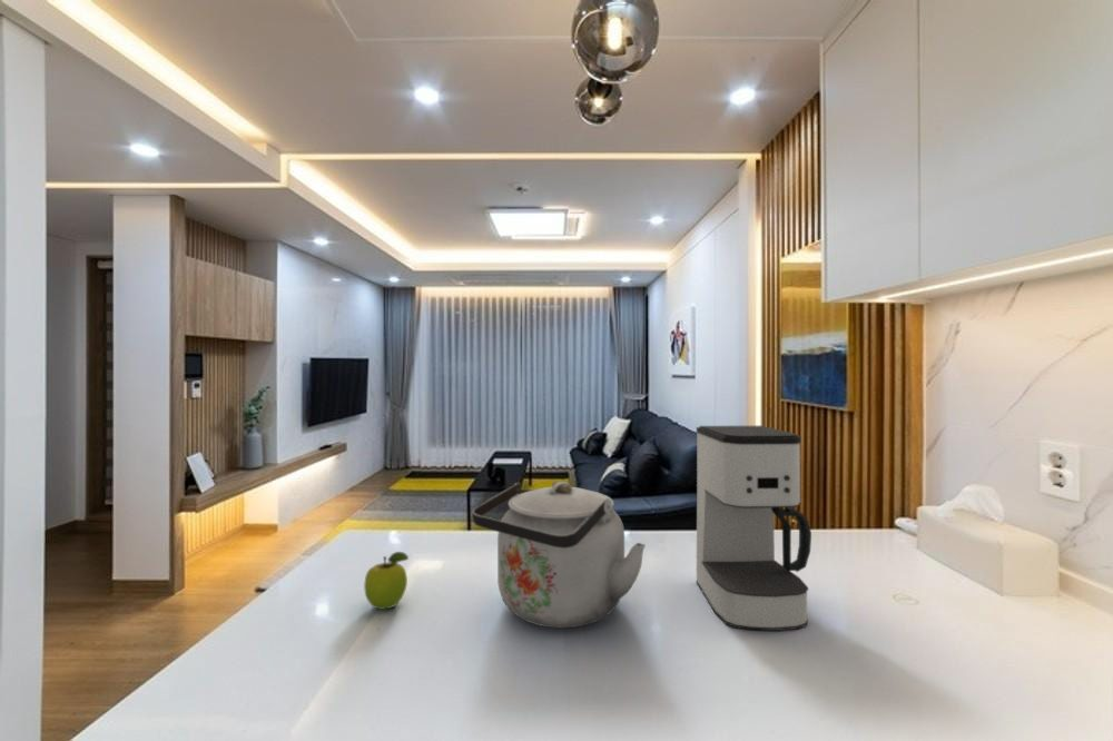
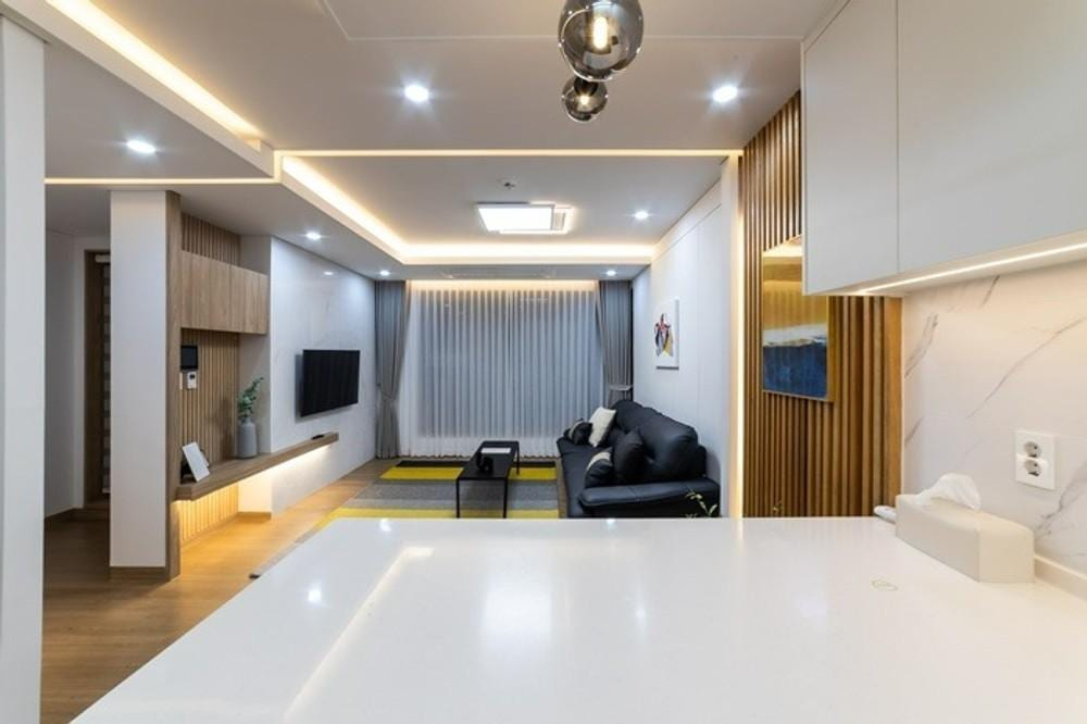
- fruit [363,551,410,611]
- kettle [471,481,647,629]
- coffee maker [695,424,812,632]
